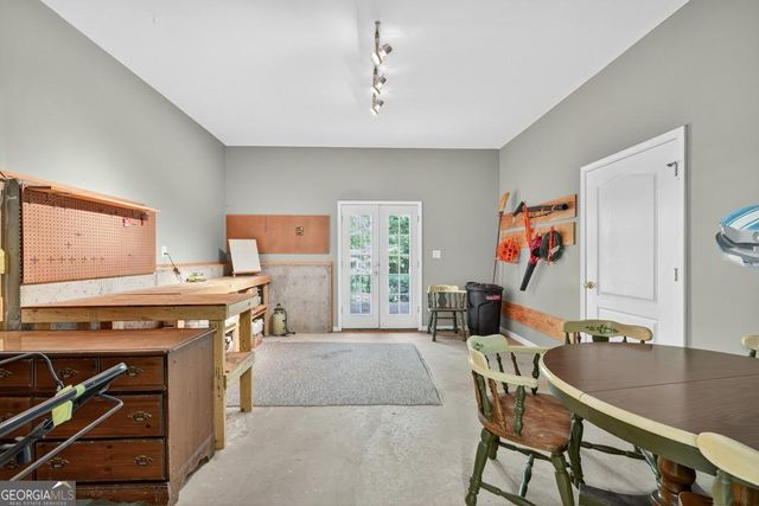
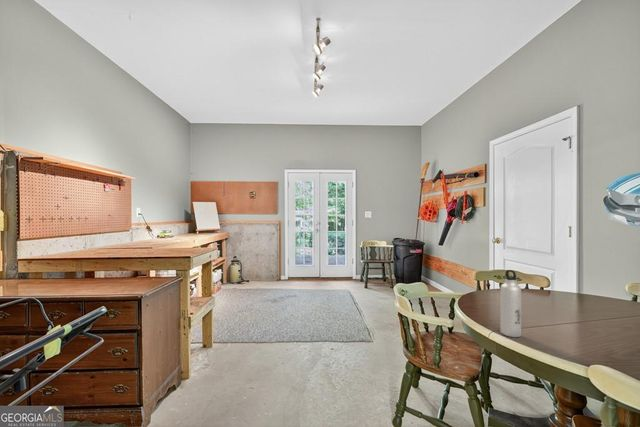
+ water bottle [499,269,522,338]
